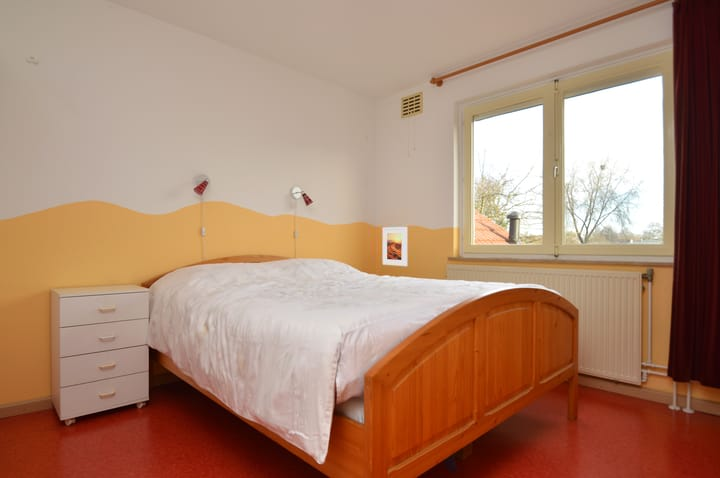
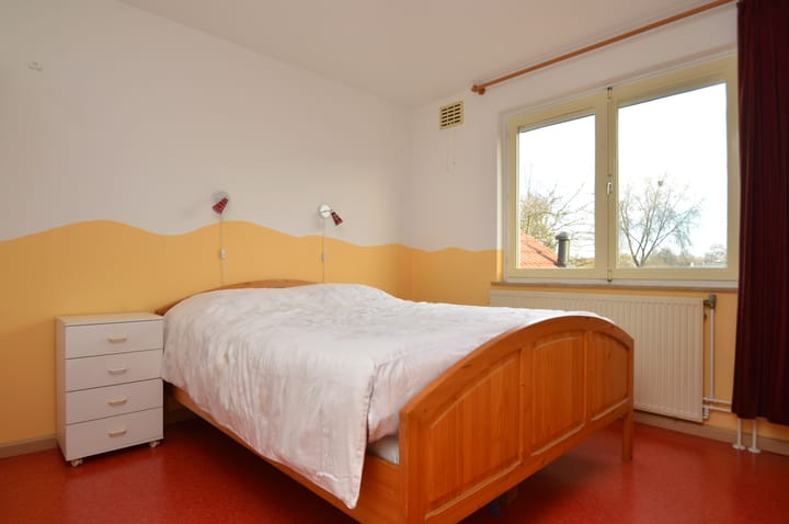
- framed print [382,226,408,267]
